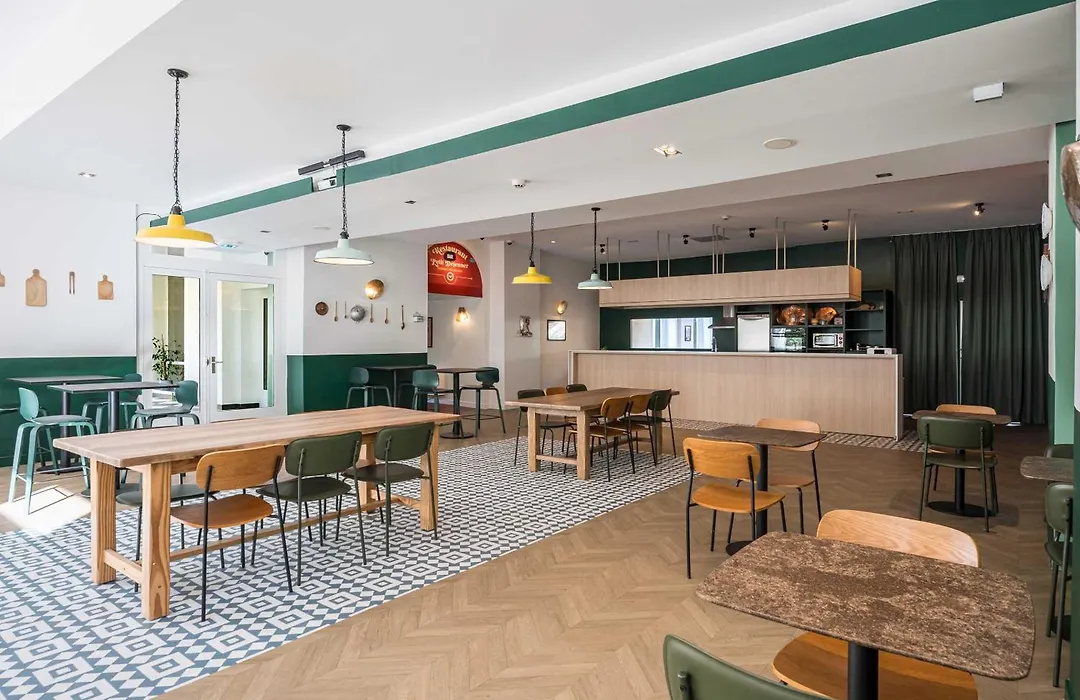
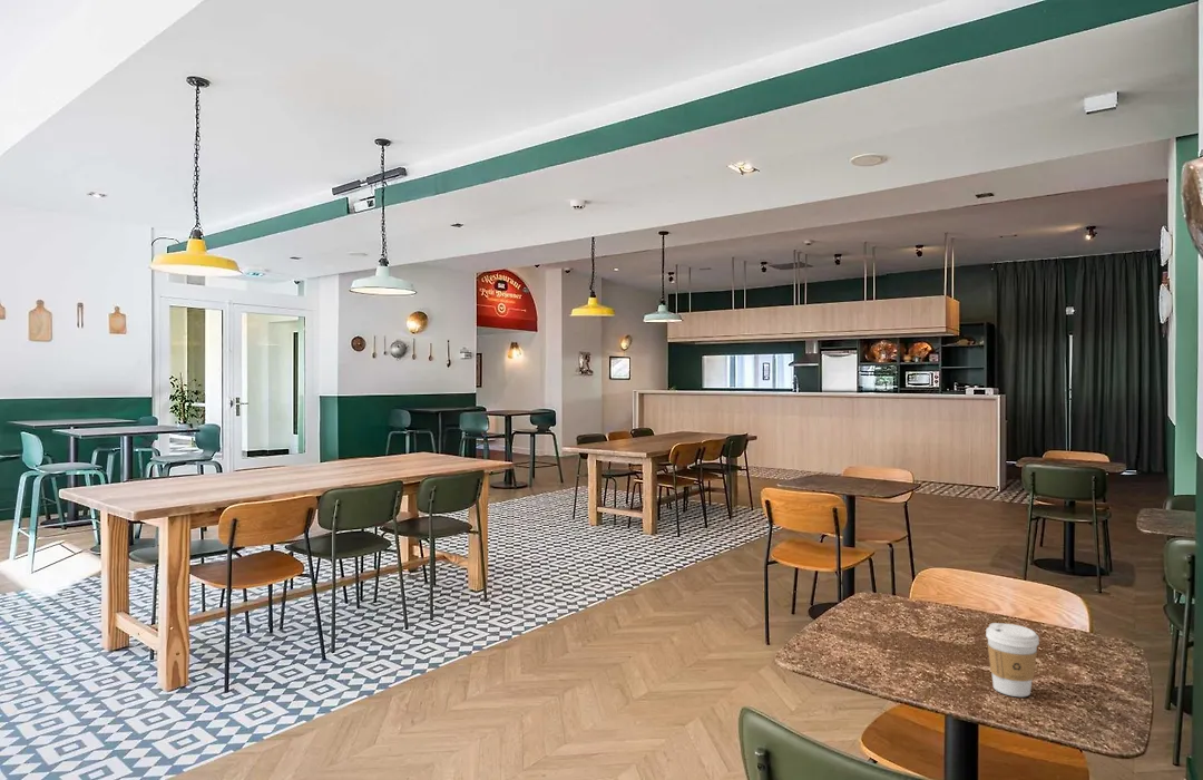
+ coffee cup [985,622,1040,698]
